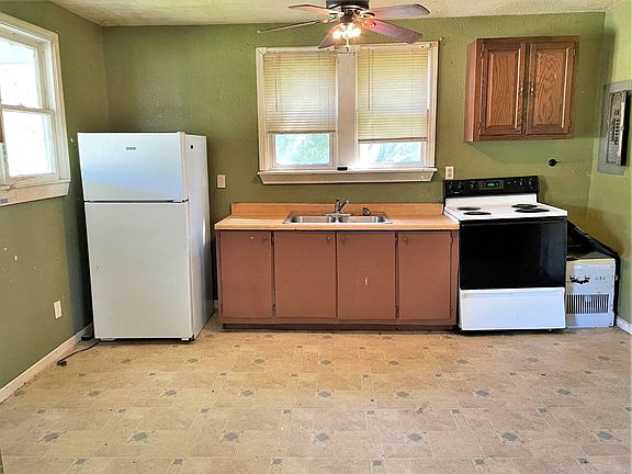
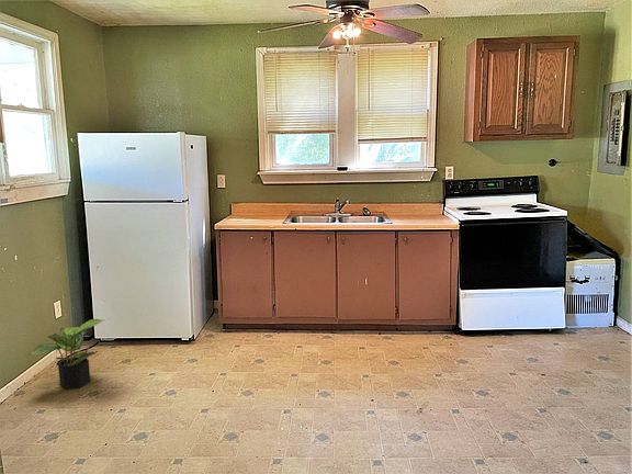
+ potted plant [27,318,105,391]
